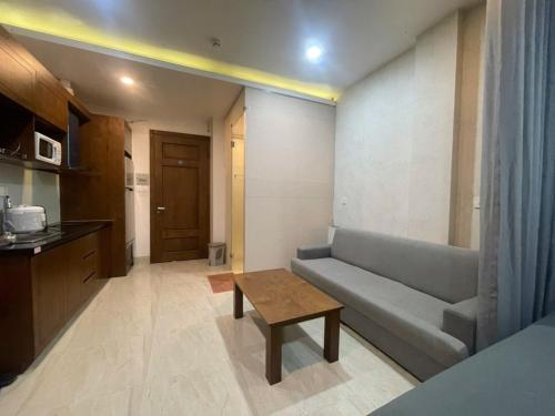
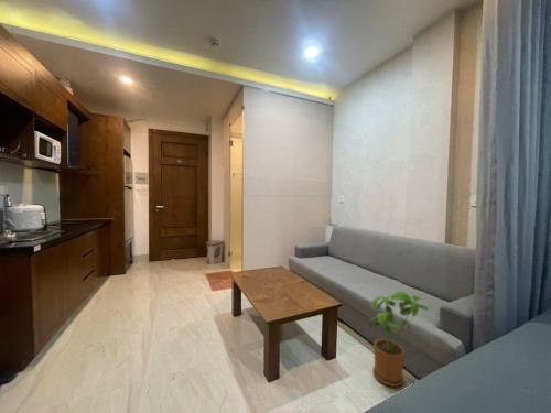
+ house plant [368,291,432,388]
